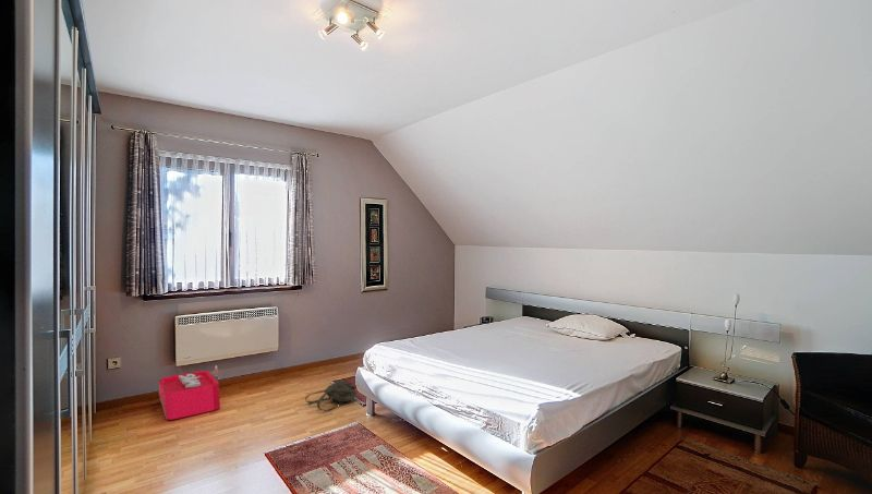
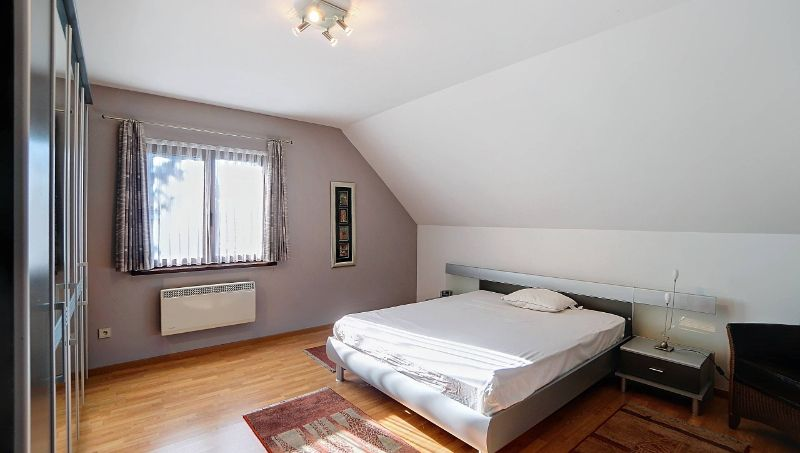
- storage bin [158,364,221,421]
- backpack [304,378,358,412]
